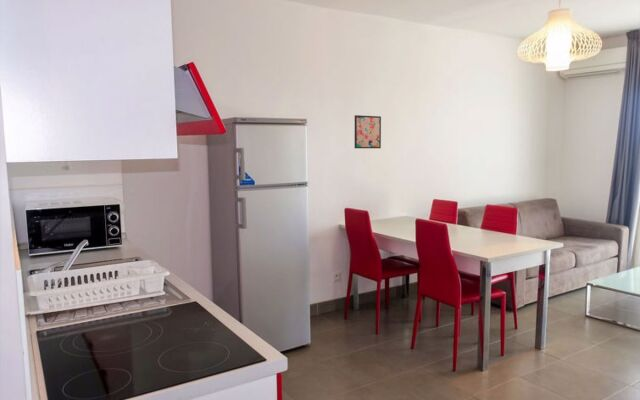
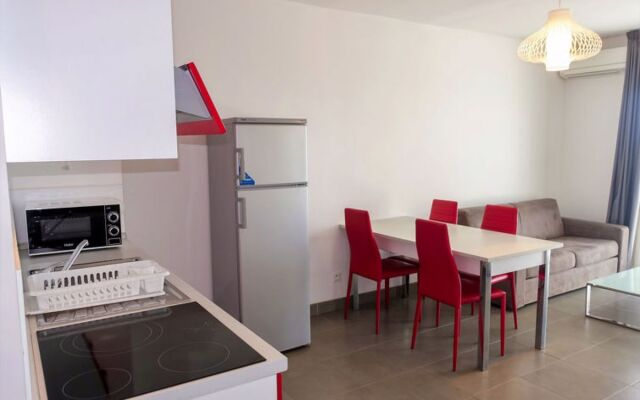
- wall art [354,114,382,149]
